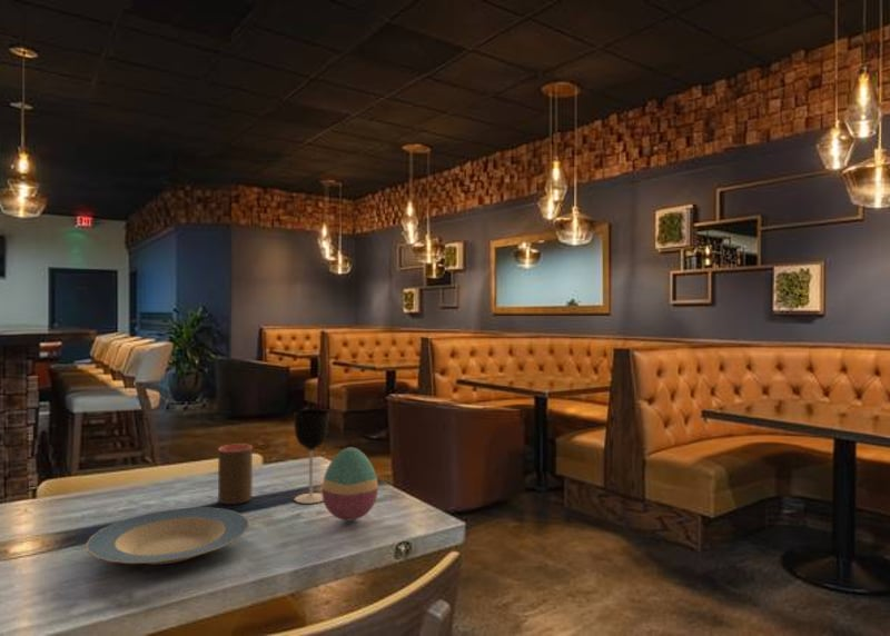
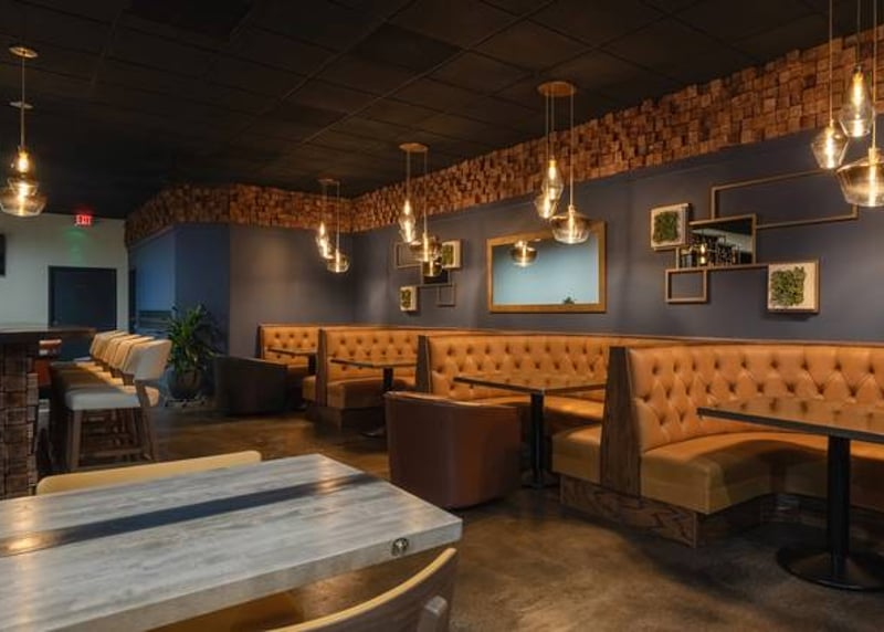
- cup [217,443,254,505]
- plate [85,506,250,566]
- decorative egg [320,446,379,521]
- wine glass [293,408,330,505]
